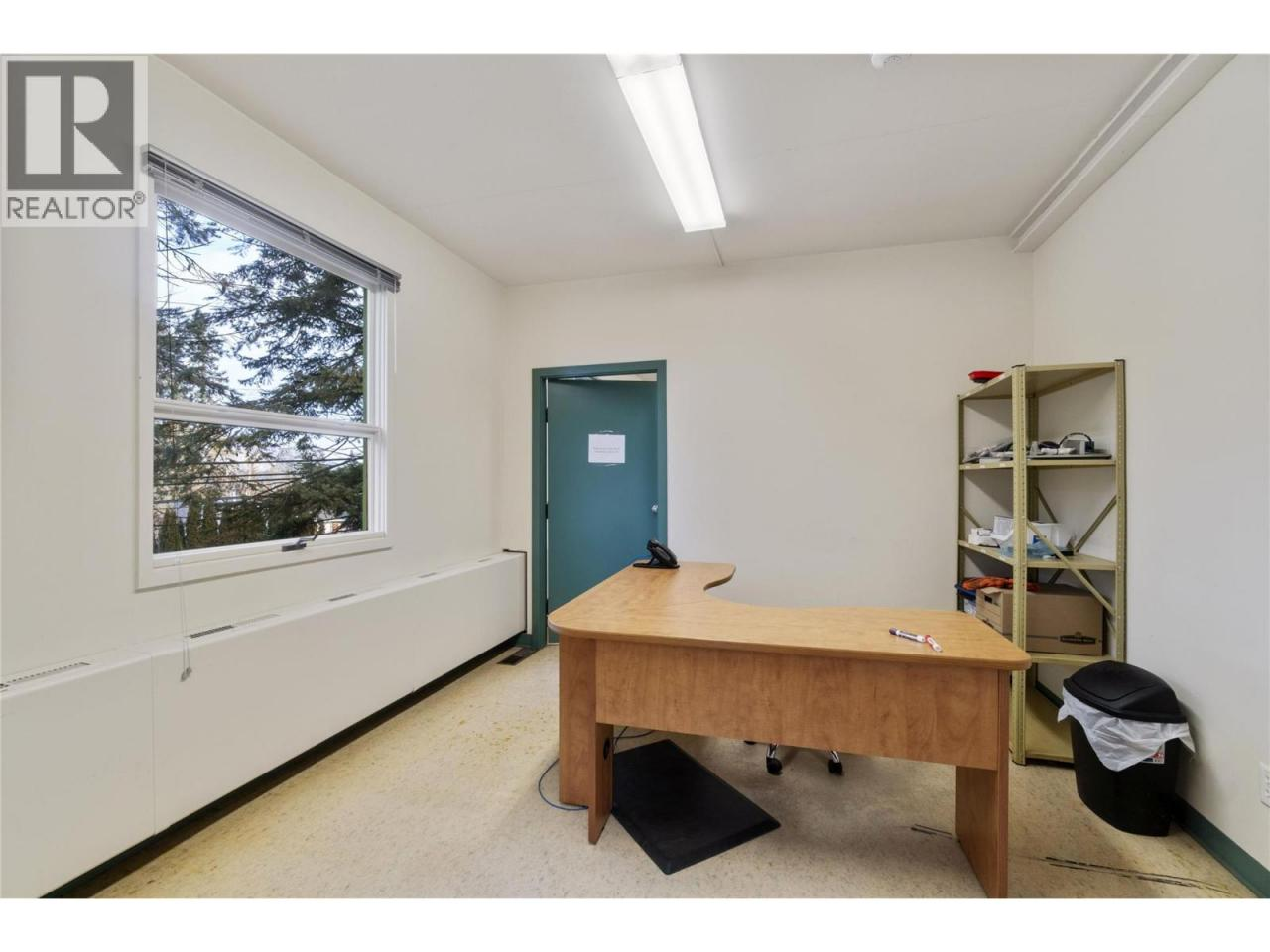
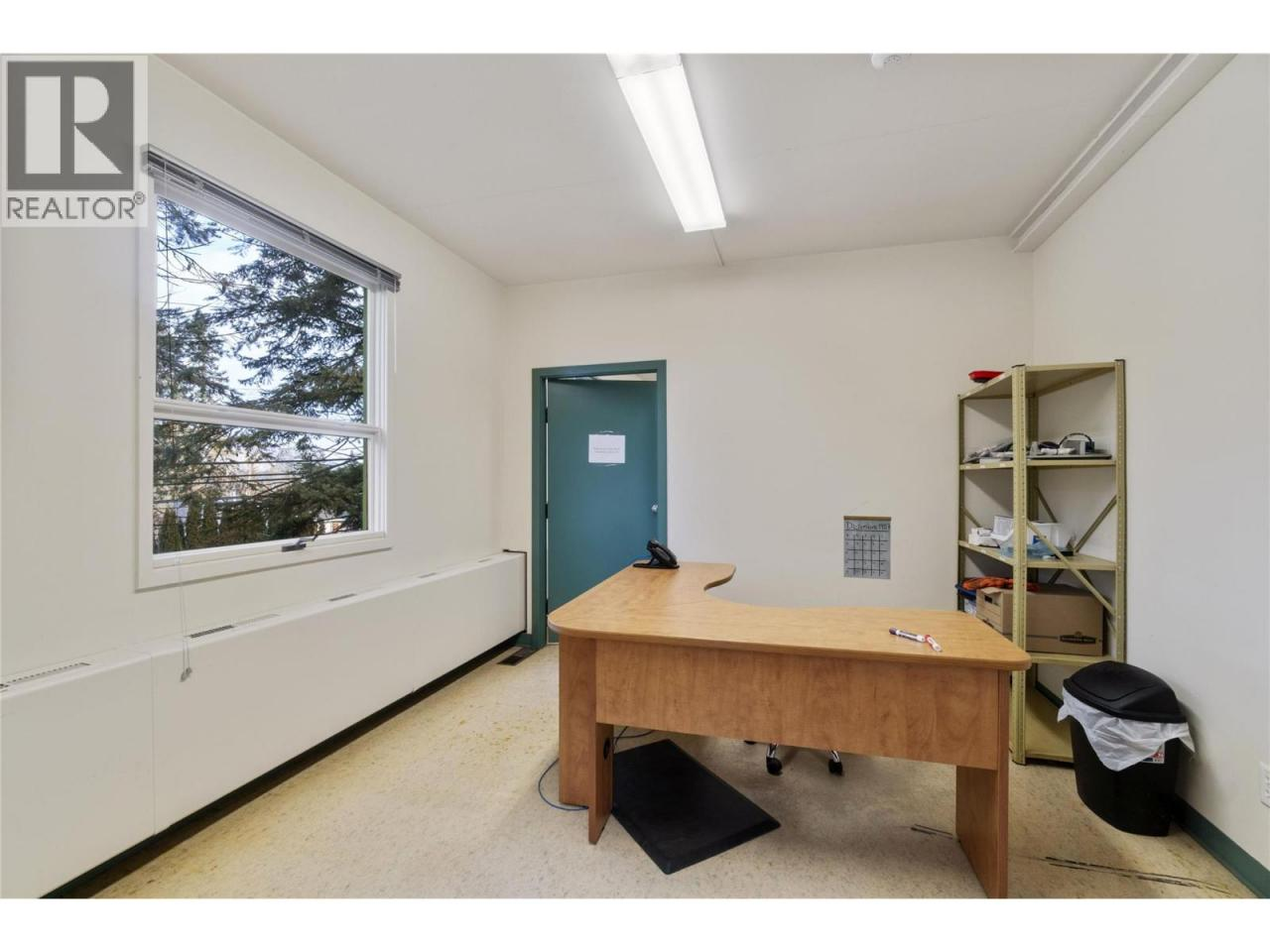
+ calendar [842,501,892,581]
